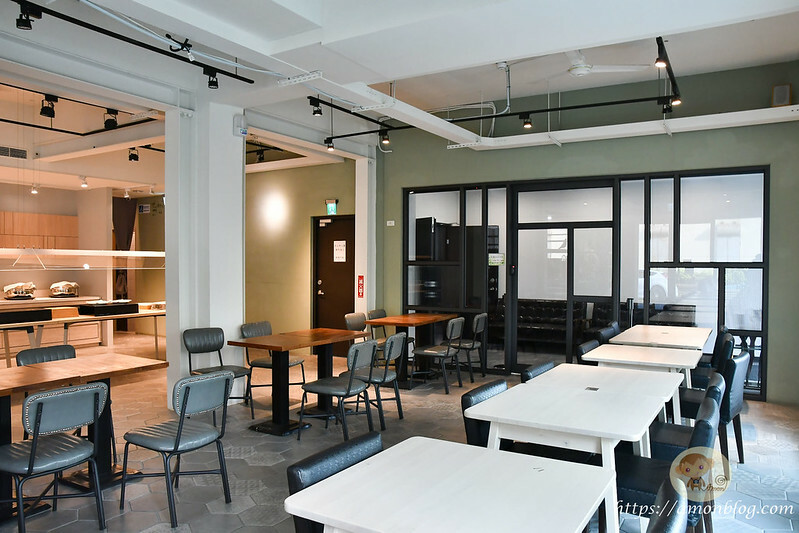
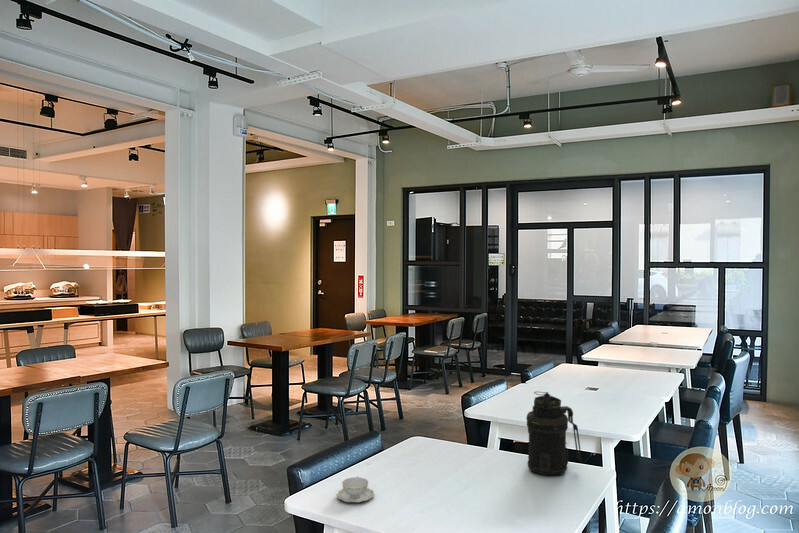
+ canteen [525,391,583,476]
+ chinaware [336,476,375,503]
